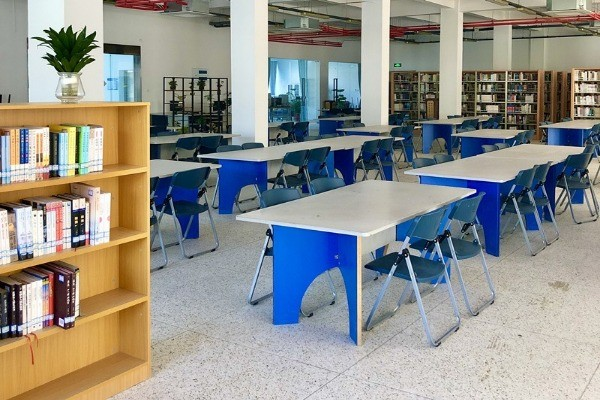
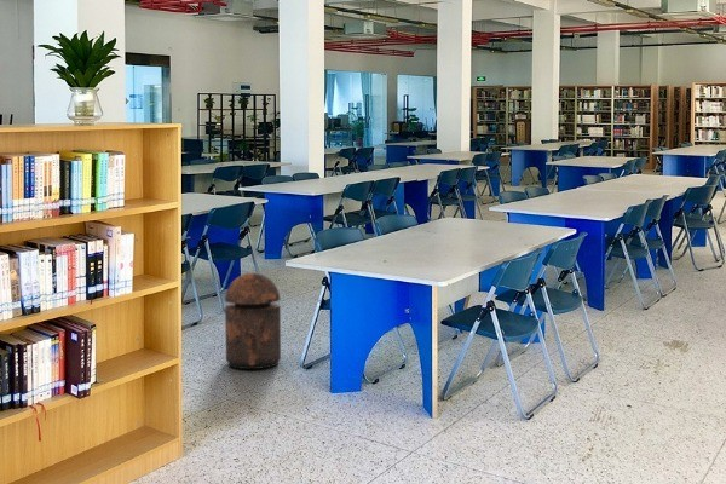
+ trash can [224,271,282,370]
